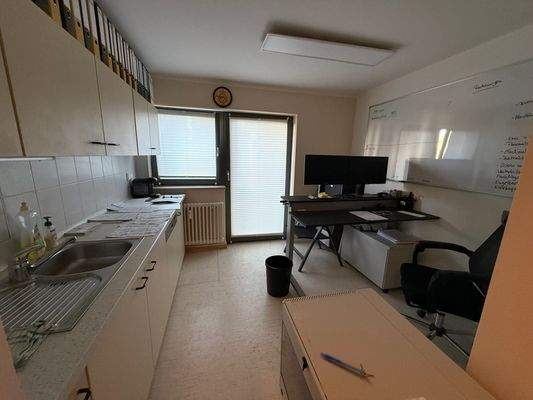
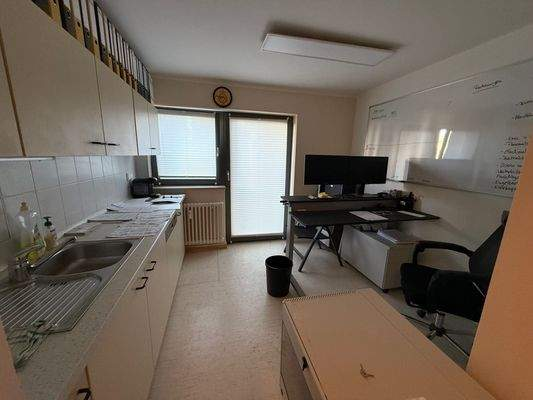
- pen [319,351,365,376]
